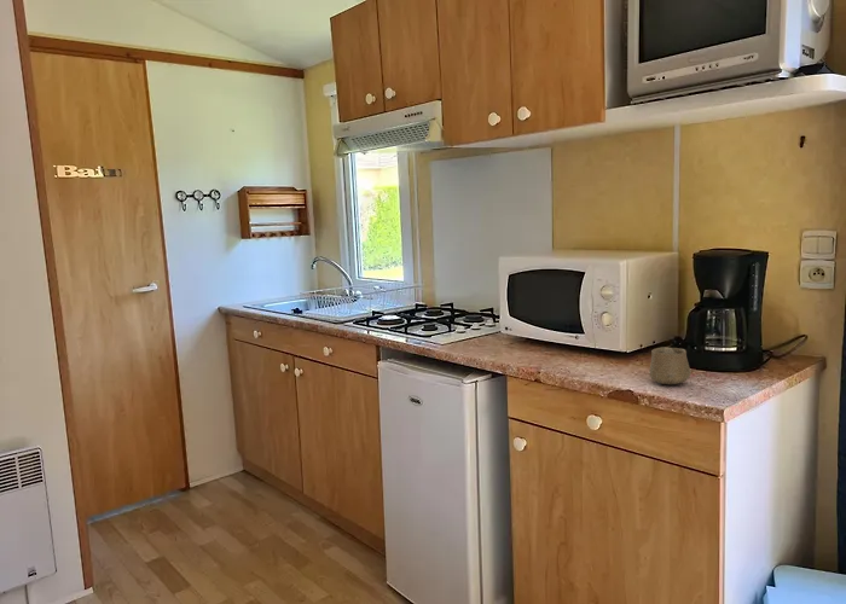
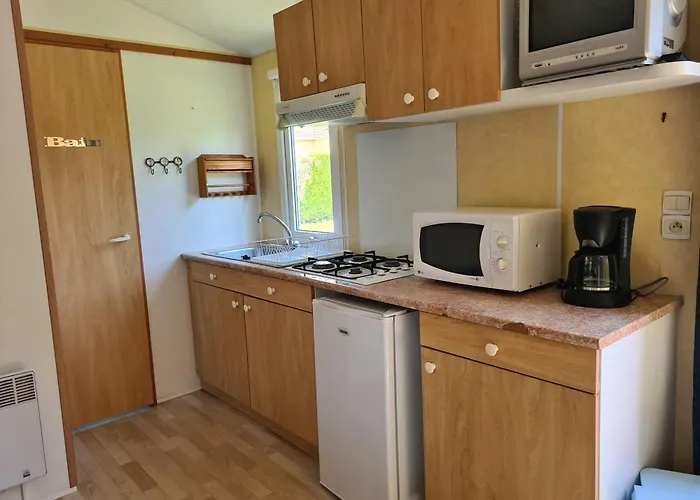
- cup [648,345,693,385]
